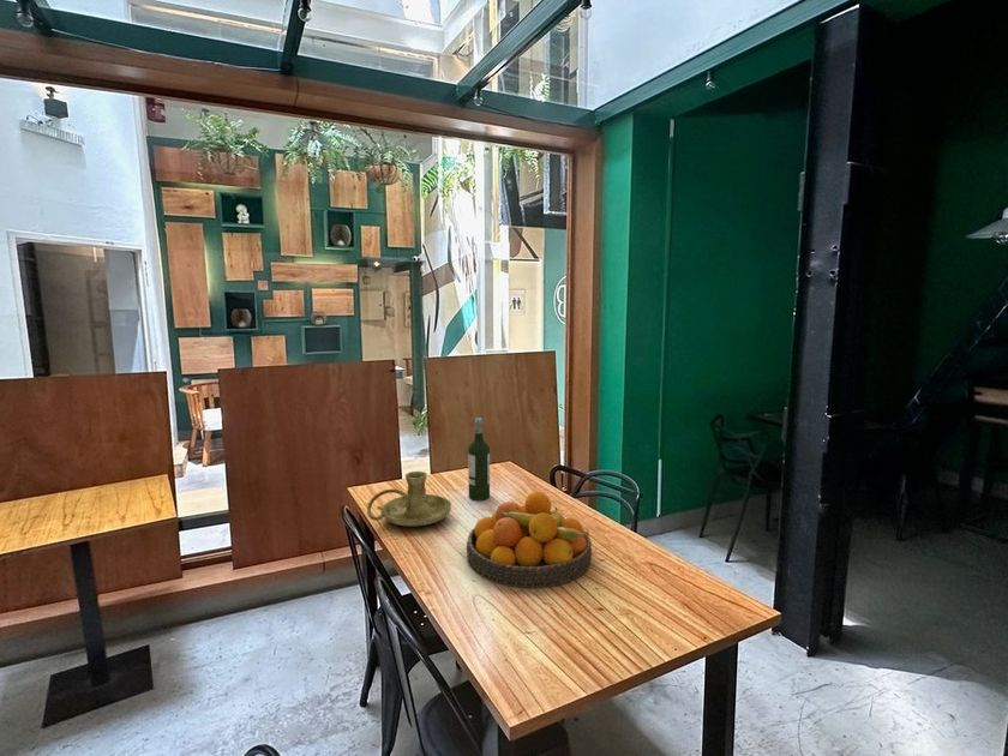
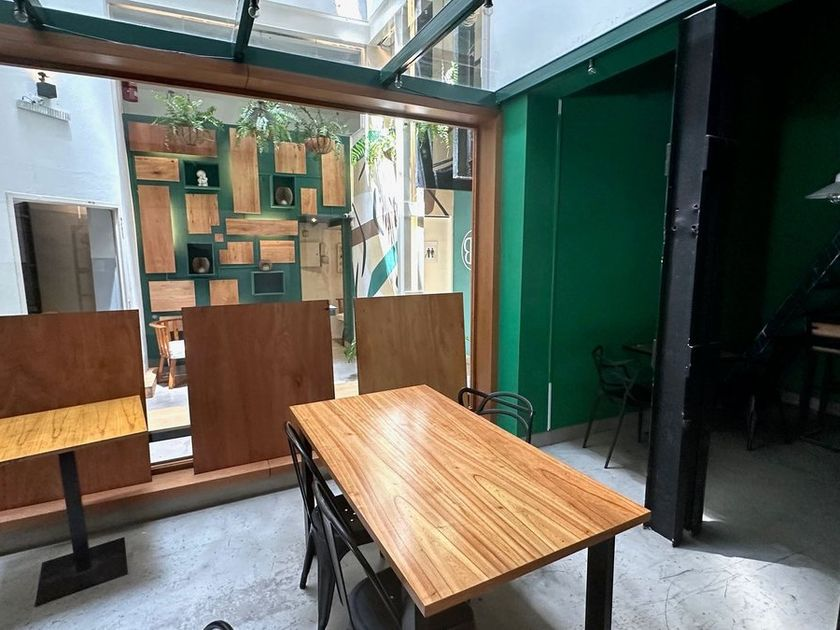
- wine bottle [467,416,491,502]
- fruit bowl [466,491,593,589]
- candle holder [366,470,452,527]
